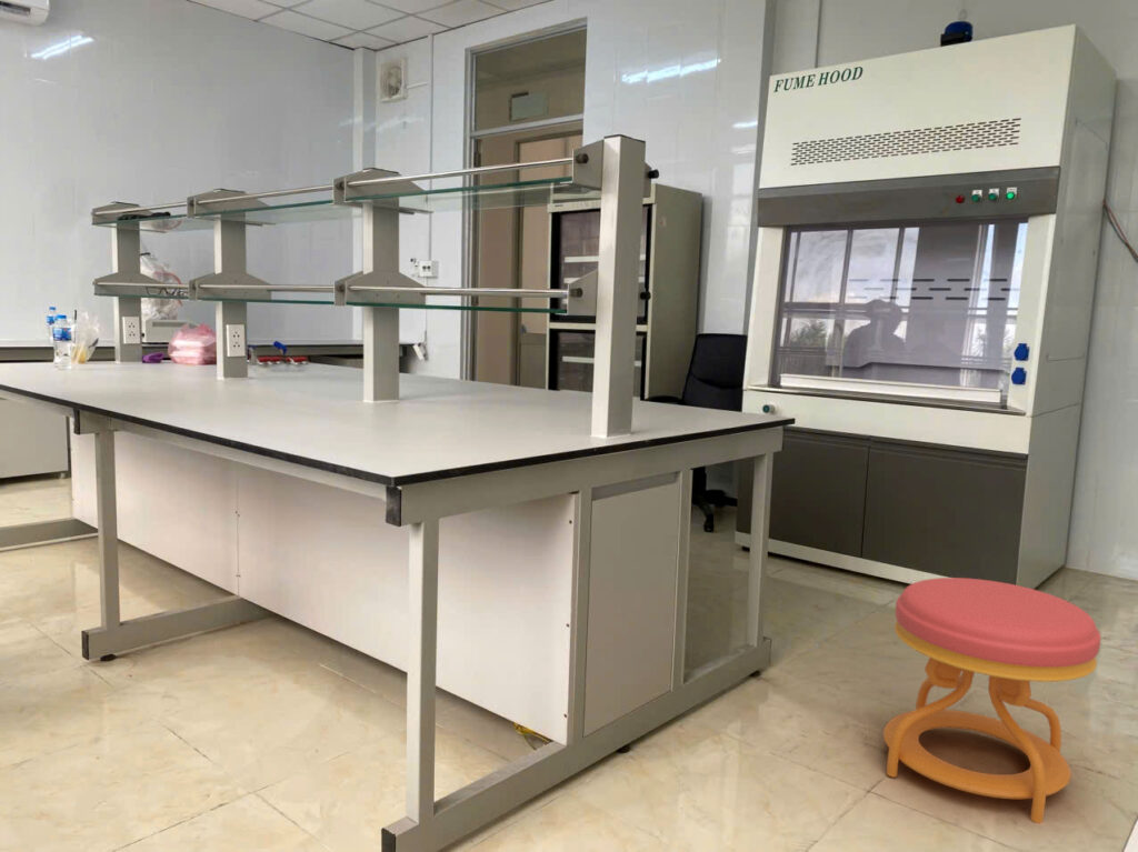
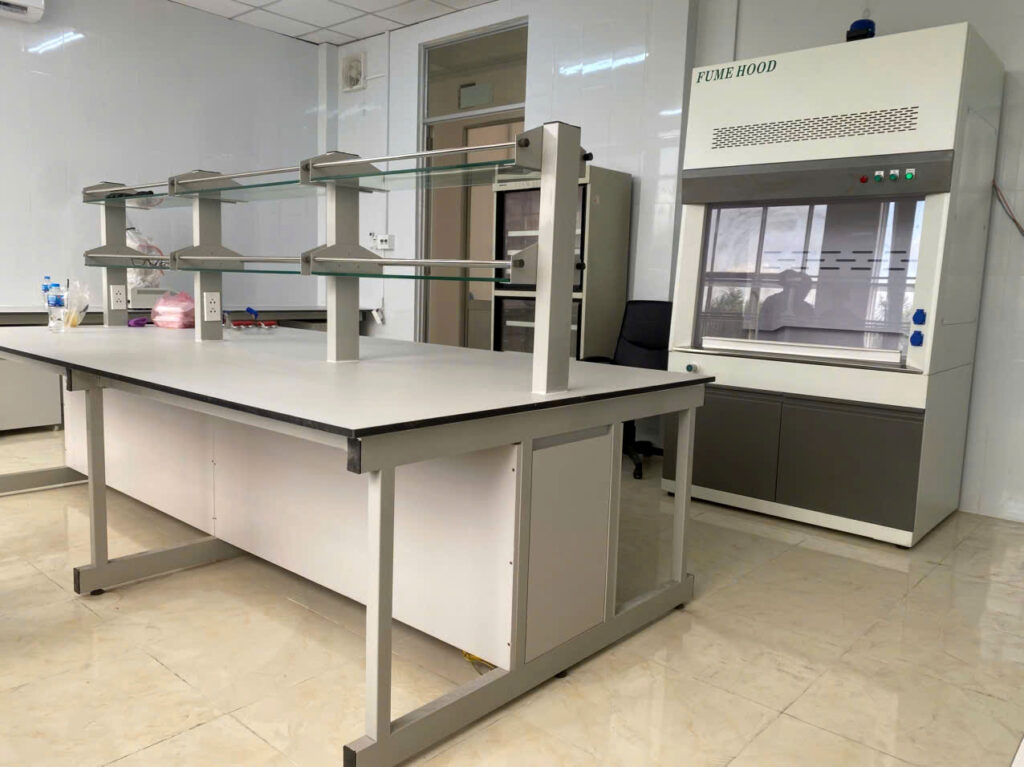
- stool [882,577,1101,824]
